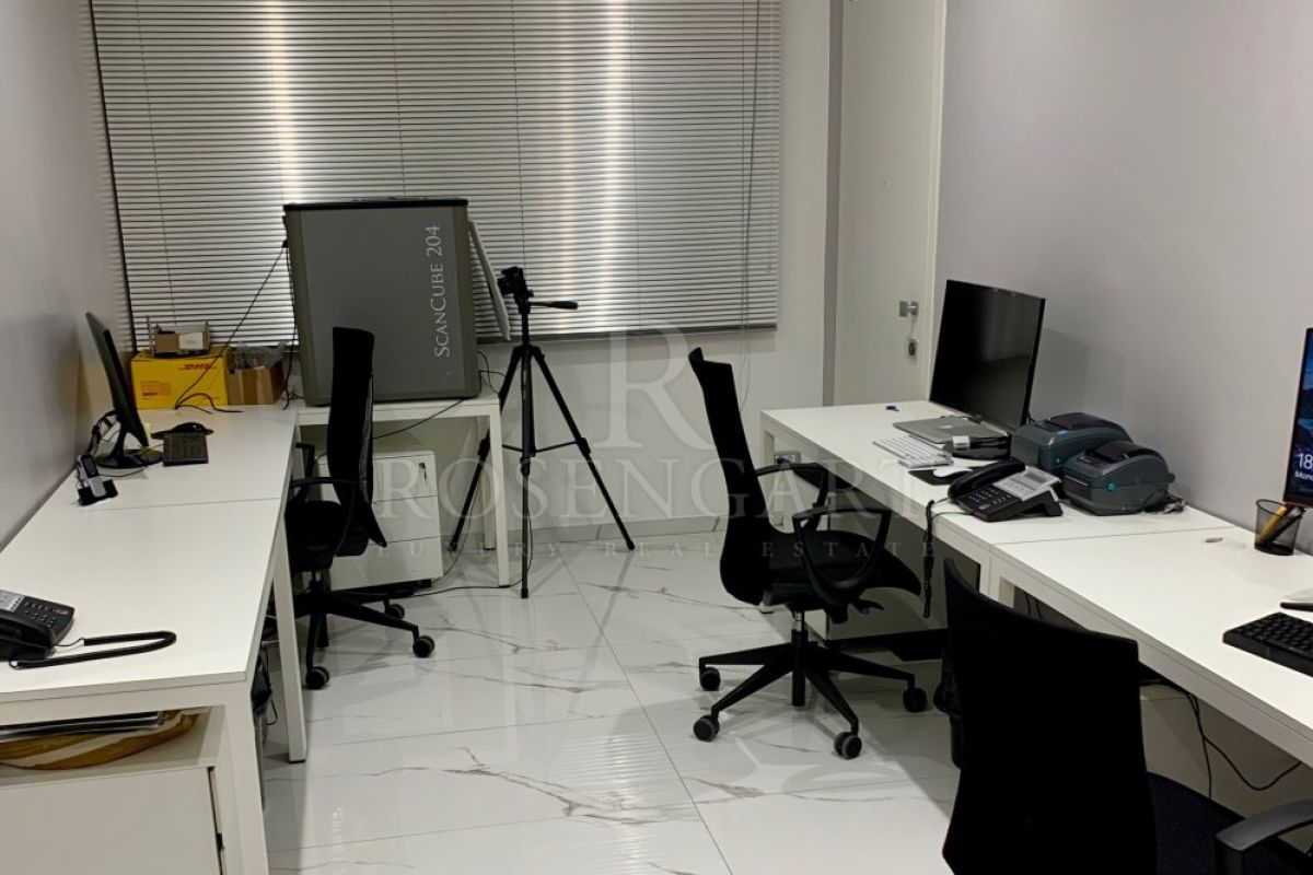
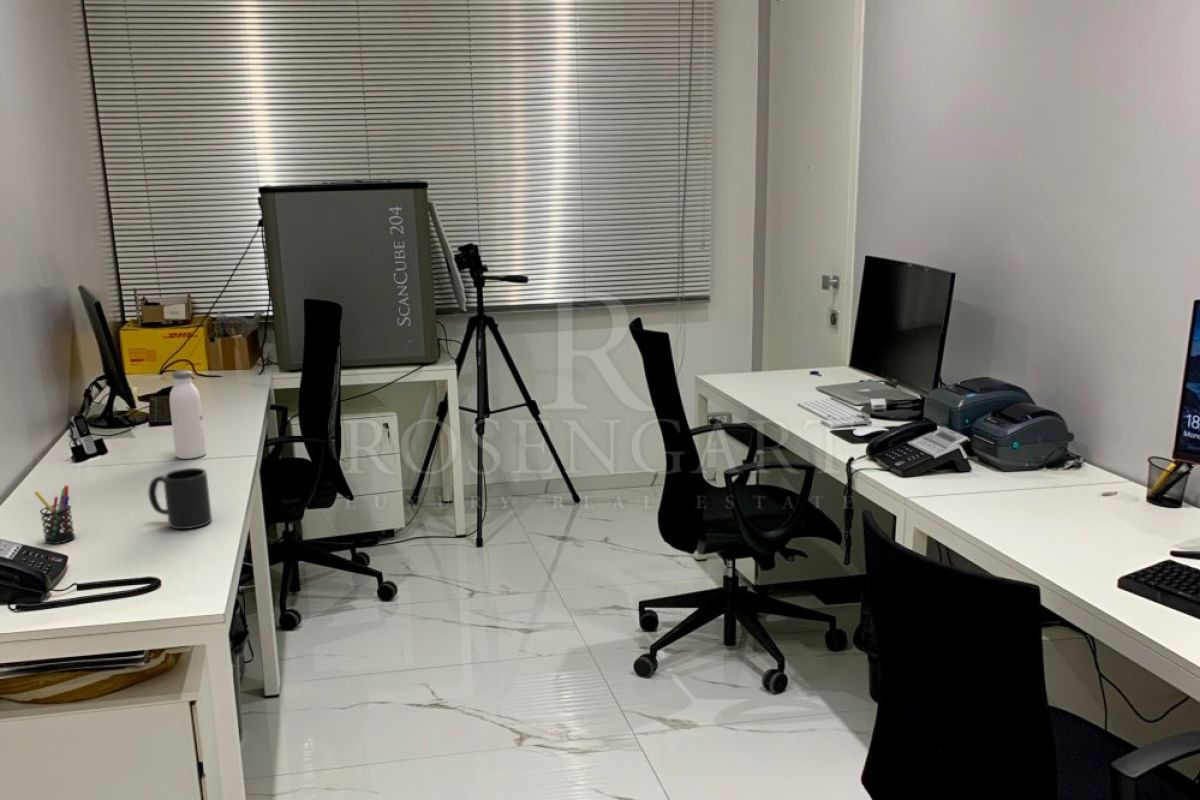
+ pen holder [33,484,76,545]
+ water bottle [169,369,207,460]
+ mug [147,467,213,530]
